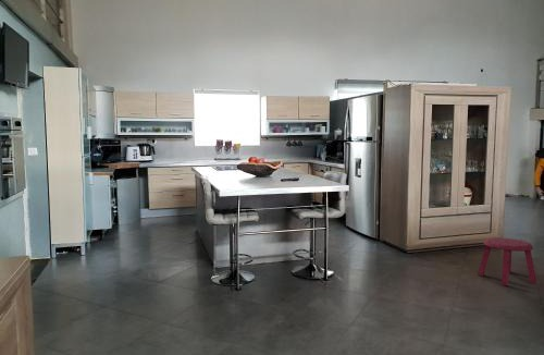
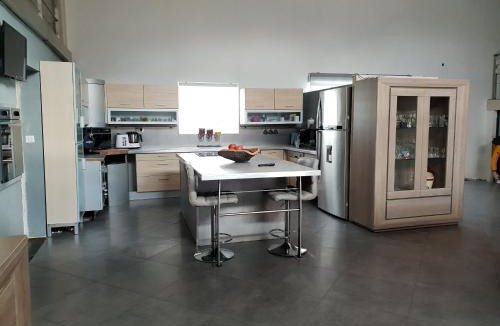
- stool [477,237,537,286]
